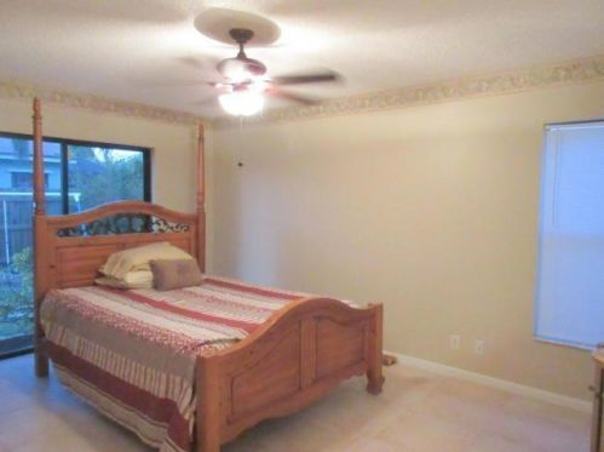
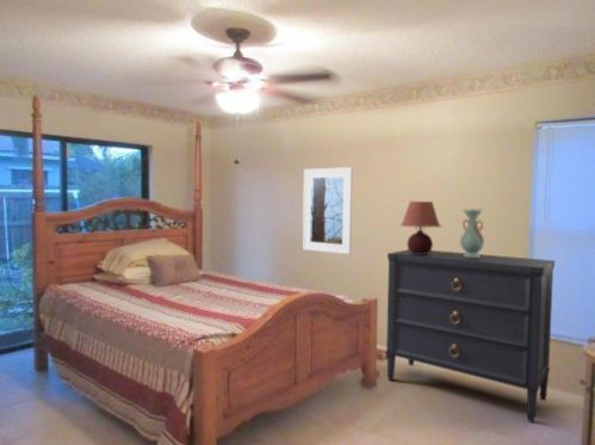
+ decorative vase [459,209,485,258]
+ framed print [302,166,354,255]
+ table lamp [398,200,442,254]
+ dresser [384,248,556,424]
